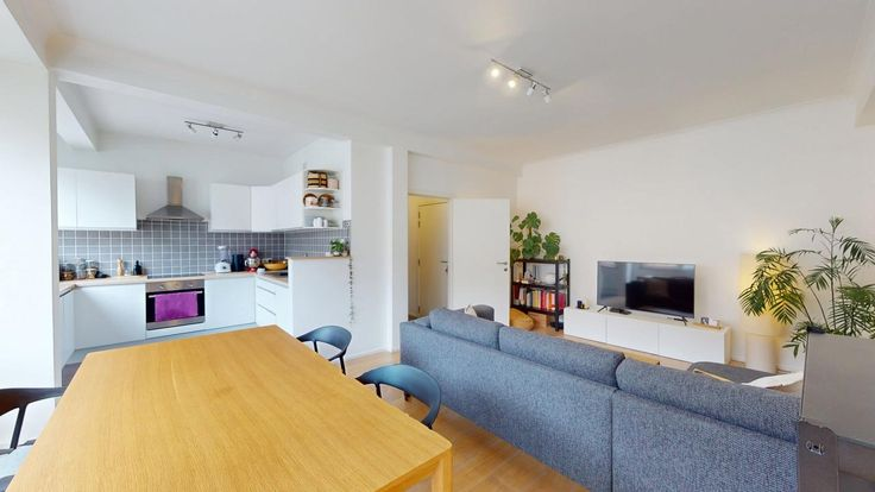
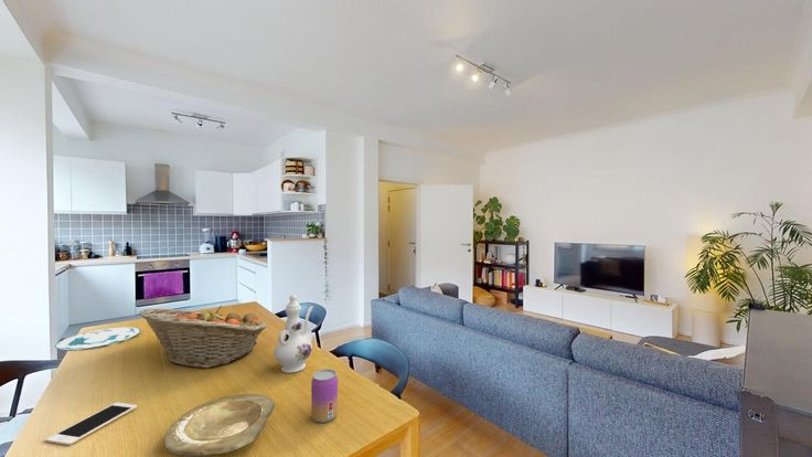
+ plate [54,326,142,351]
+ fruit basket [138,305,267,369]
+ chinaware [273,294,314,374]
+ cell phone [44,402,138,446]
+ beverage can [310,368,339,424]
+ plate [163,393,276,457]
